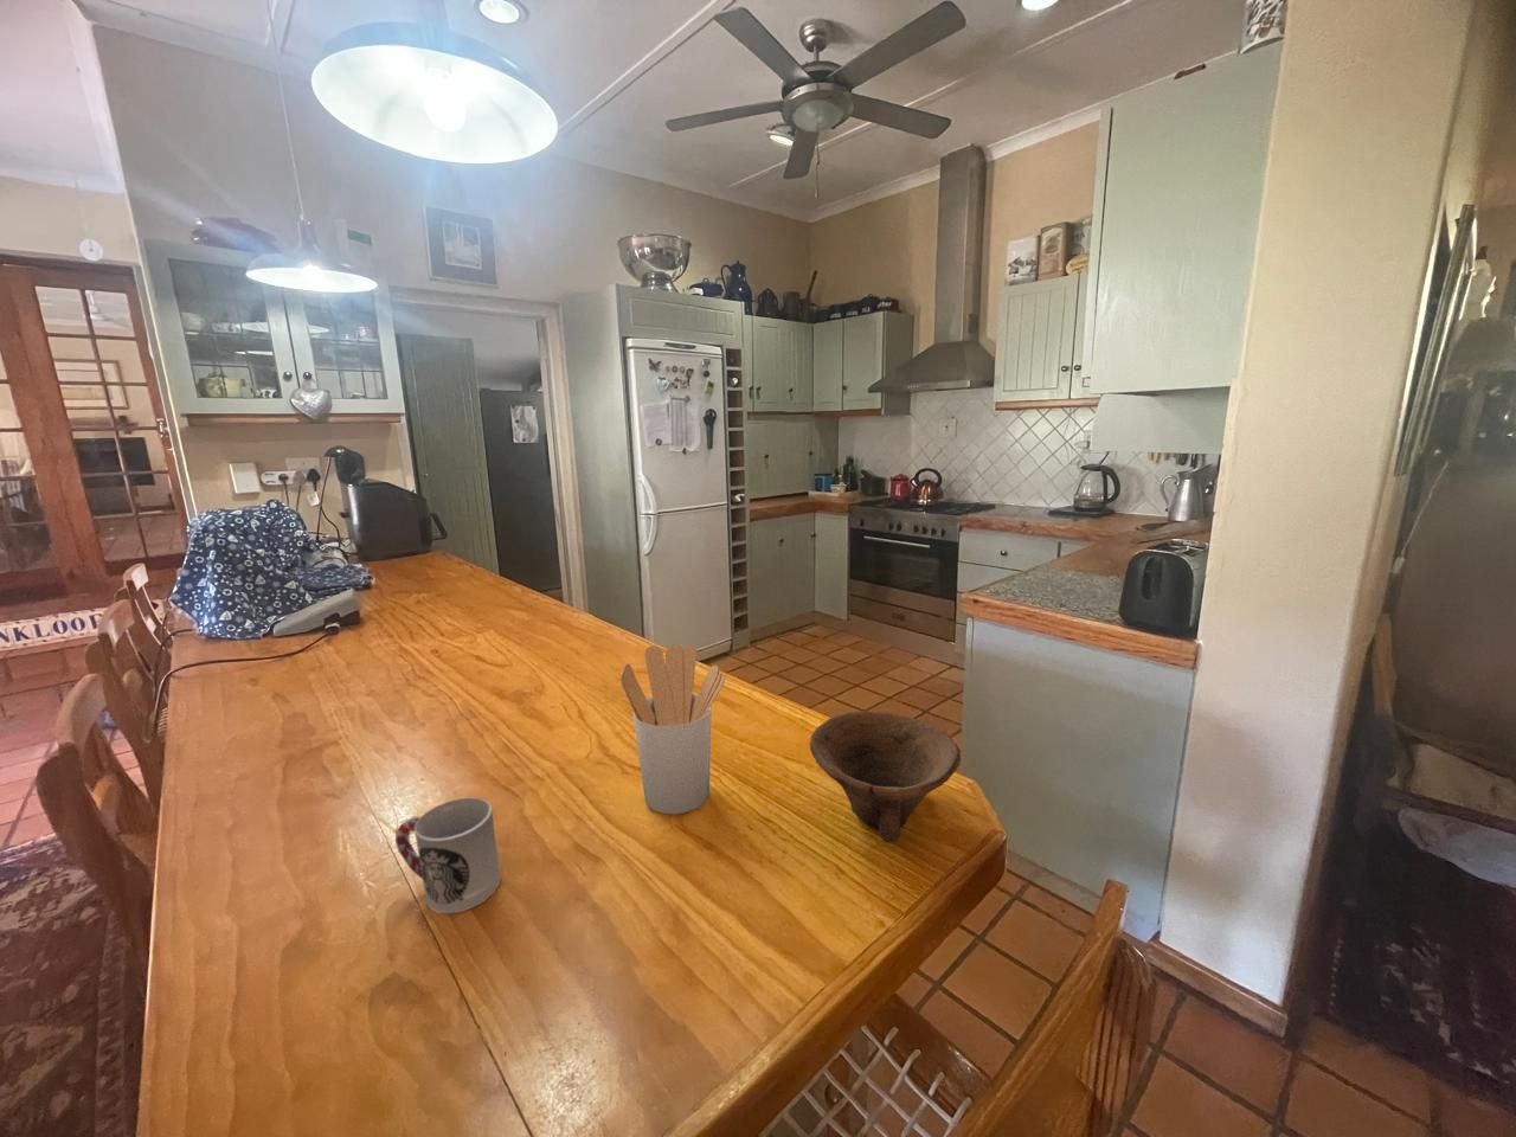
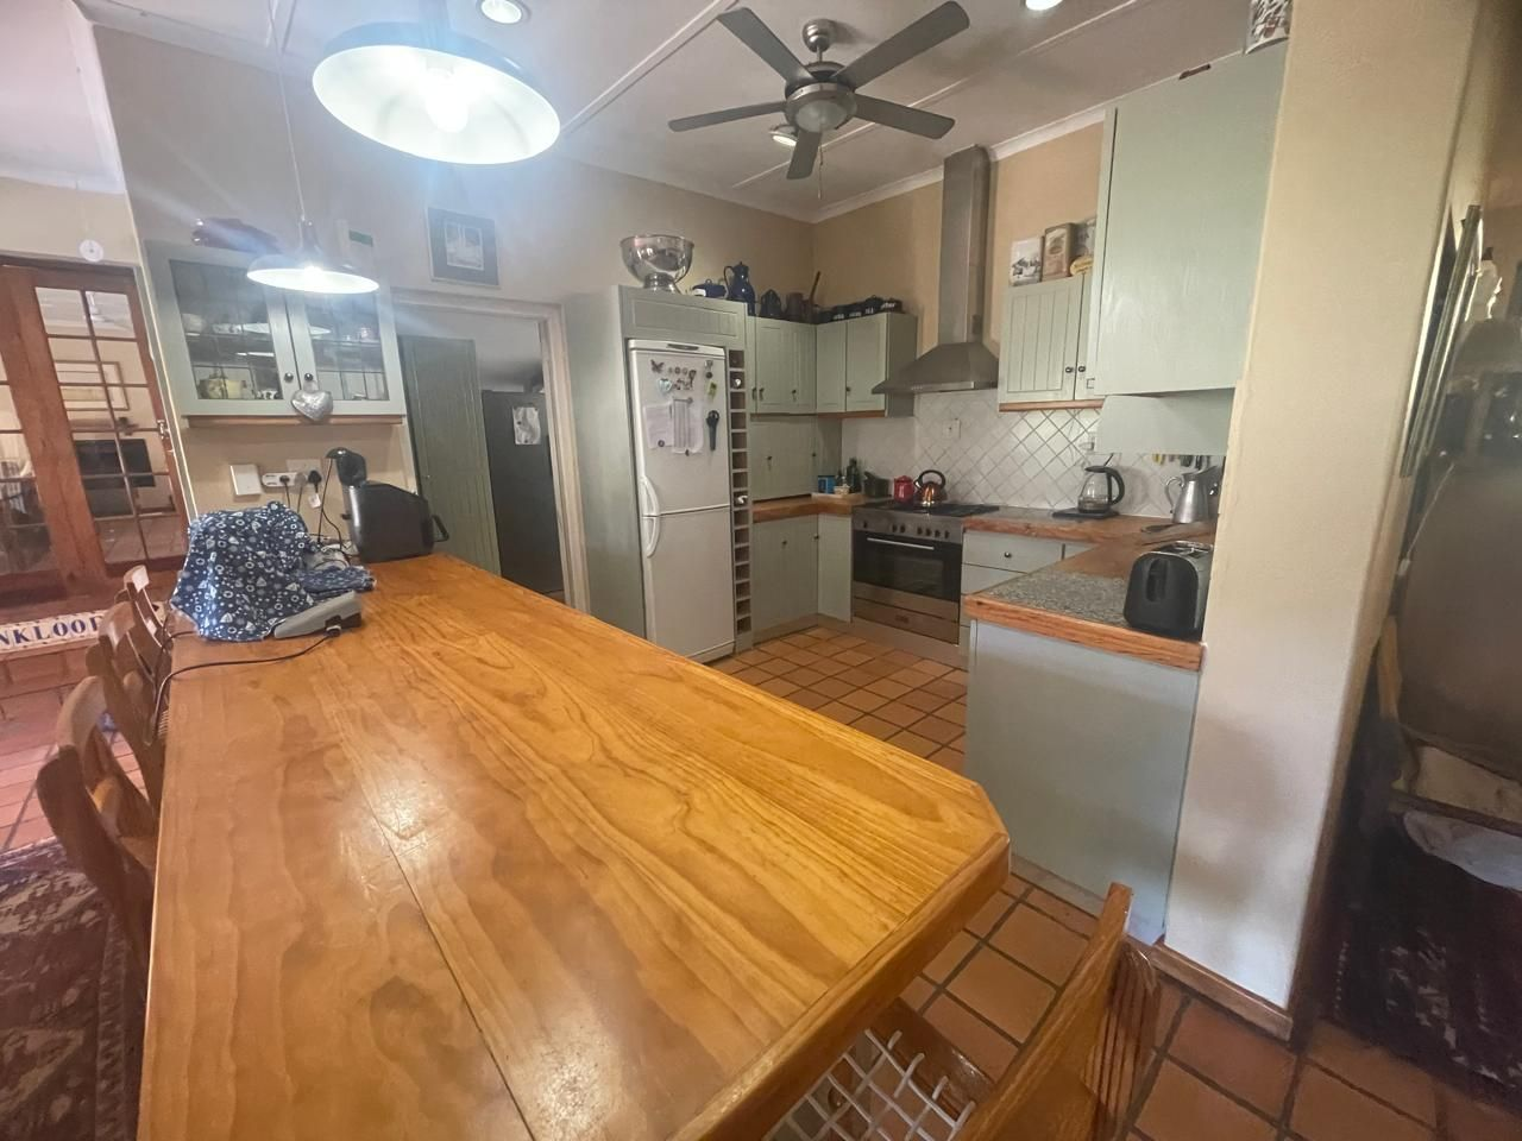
- cup [394,795,503,916]
- bowl [809,709,962,844]
- utensil holder [620,643,726,815]
